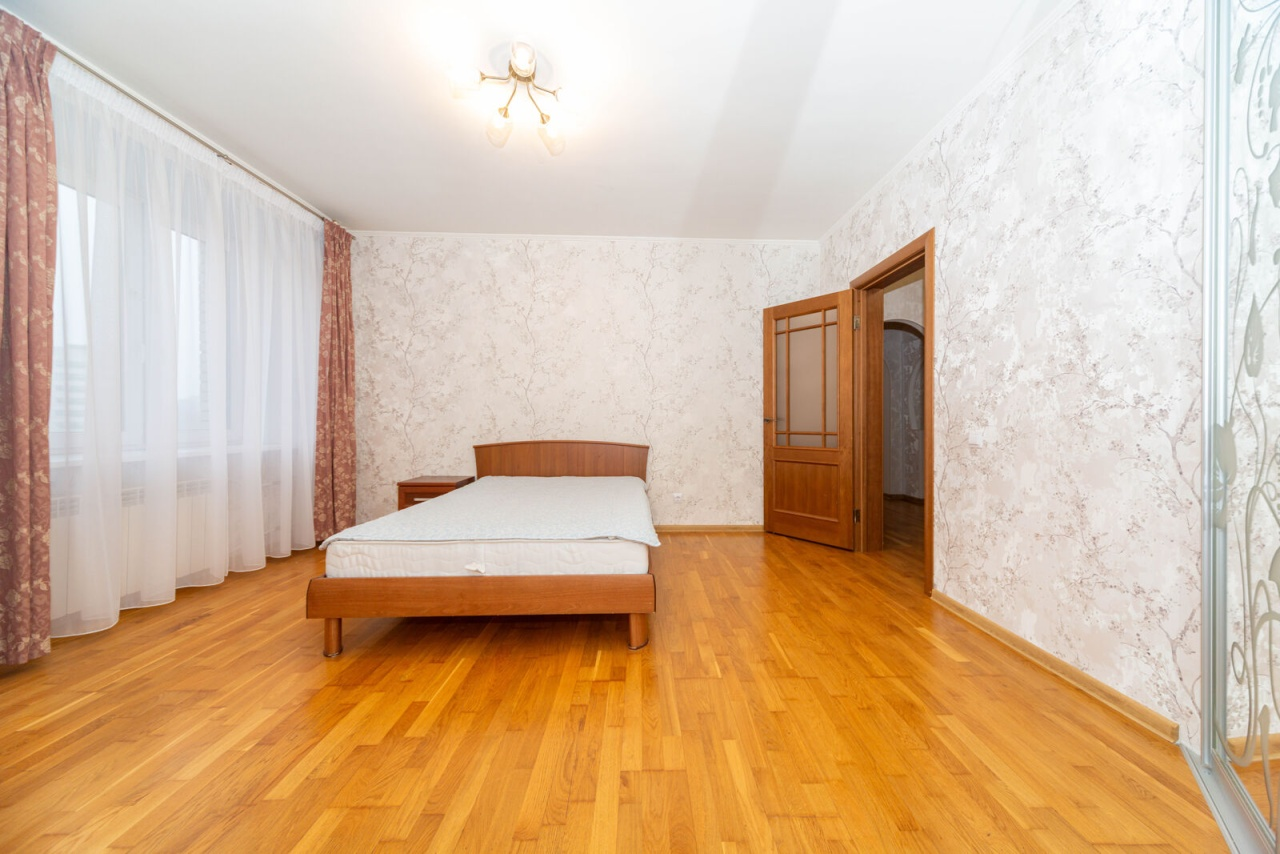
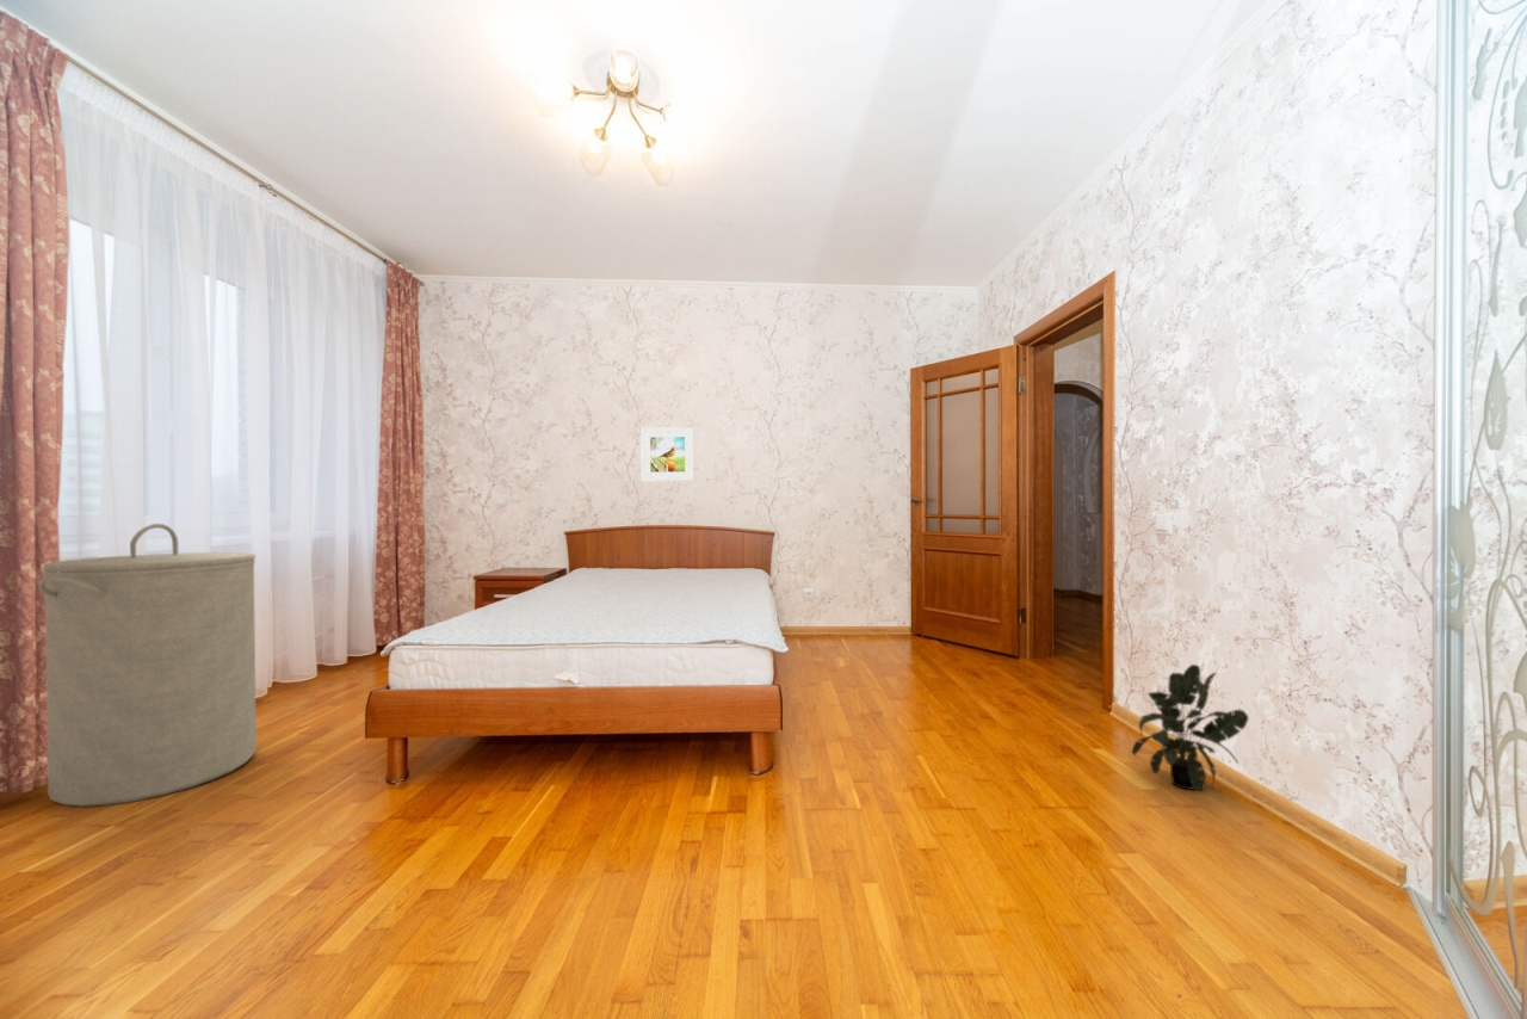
+ potted plant [1131,663,1250,792]
+ laundry hamper [37,523,258,808]
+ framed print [639,426,696,482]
